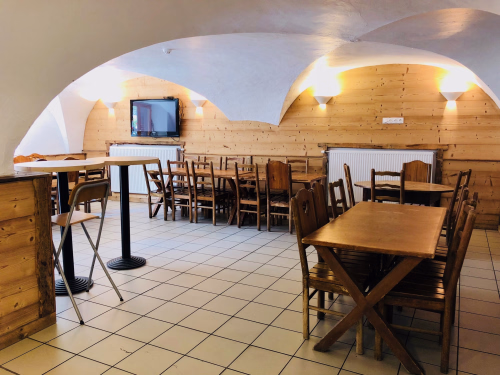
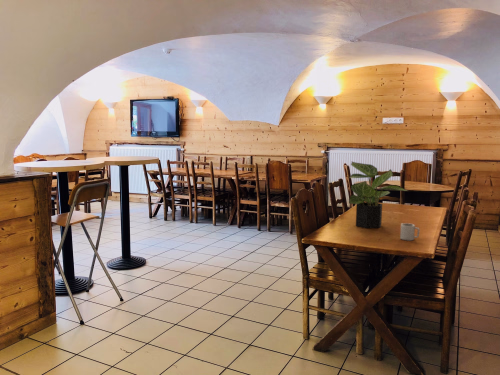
+ potted plant [348,161,409,229]
+ cup [399,222,421,241]
